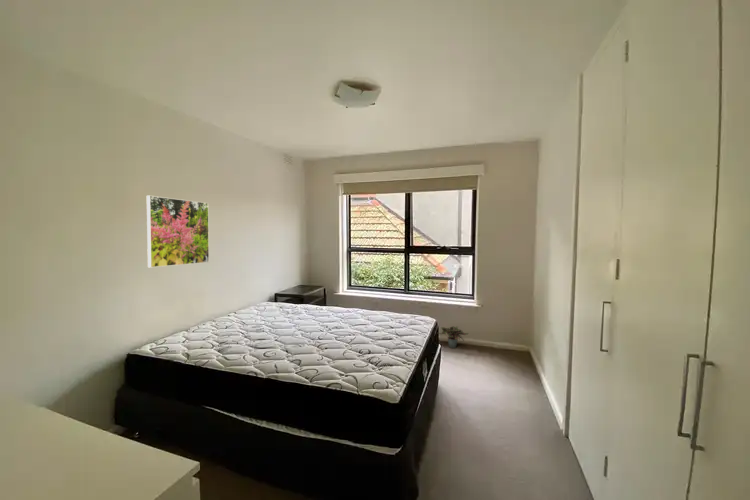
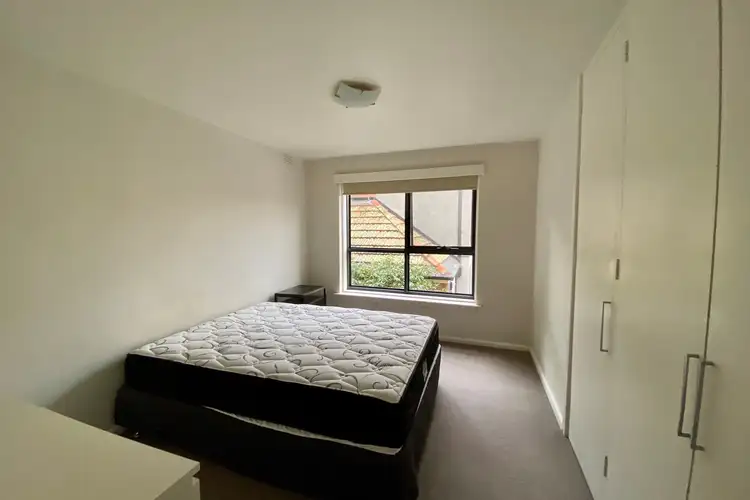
- potted plant [438,325,470,349]
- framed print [146,195,210,269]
